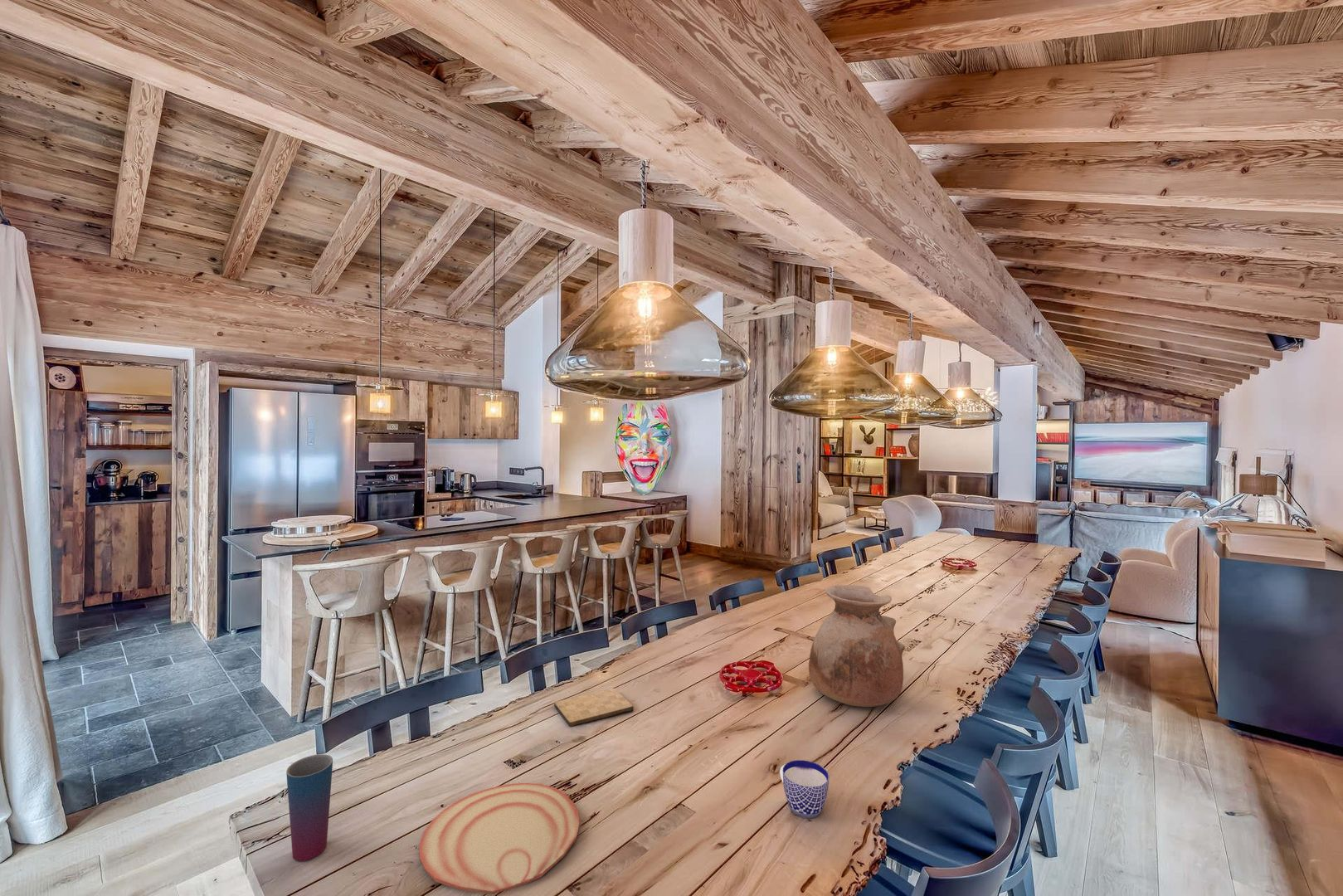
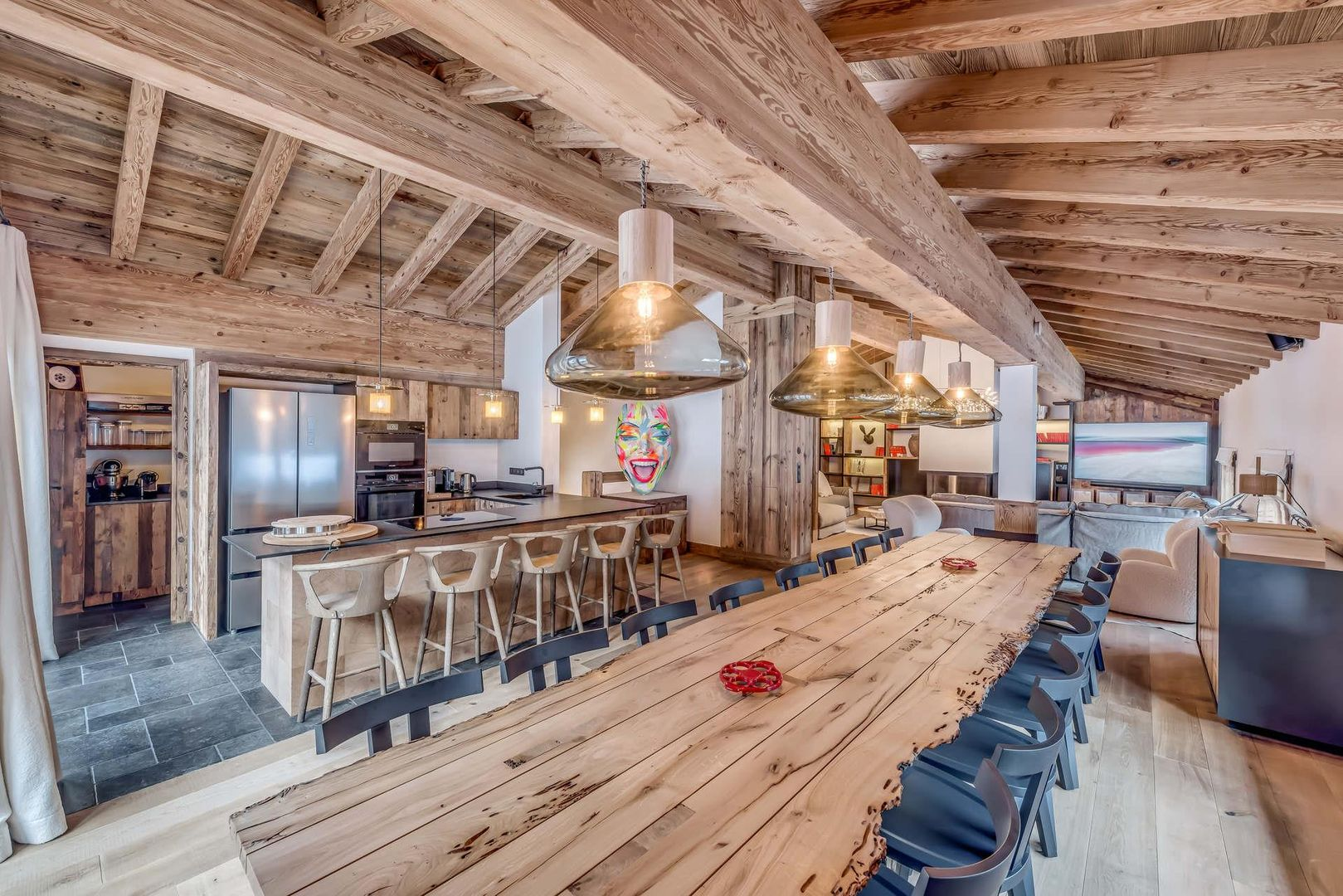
- cutting board [553,688,634,728]
- cup [285,753,333,862]
- vase [808,584,906,708]
- plate [419,782,580,894]
- cup [780,759,830,820]
